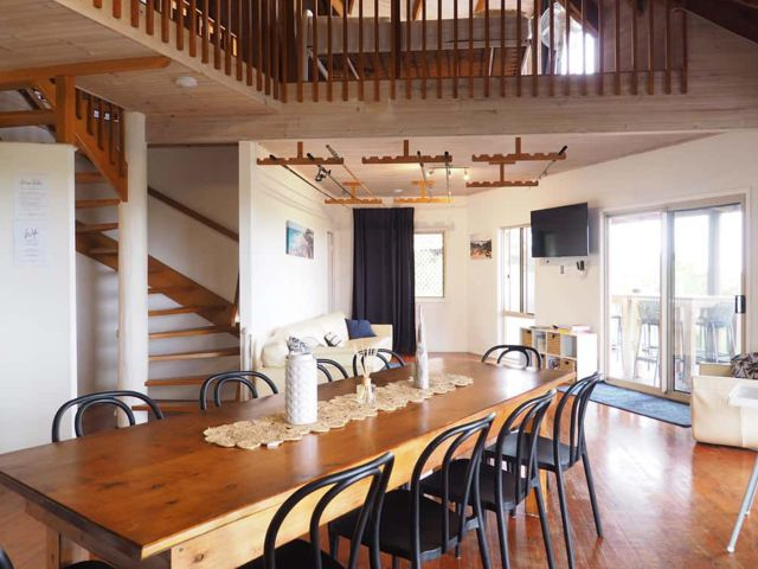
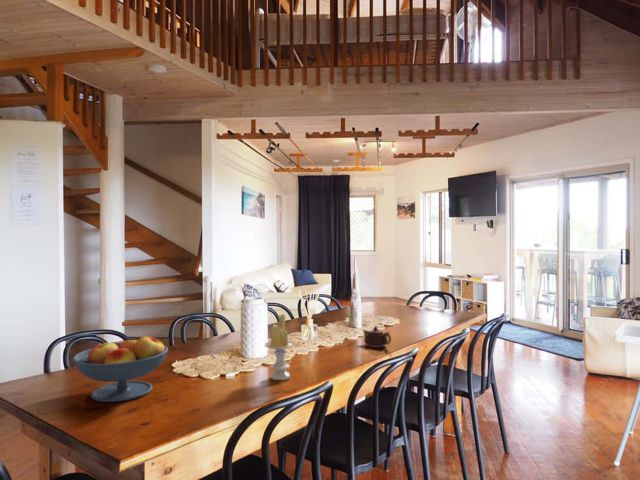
+ candle [264,313,297,381]
+ fruit bowl [72,335,169,403]
+ teapot [362,325,392,349]
